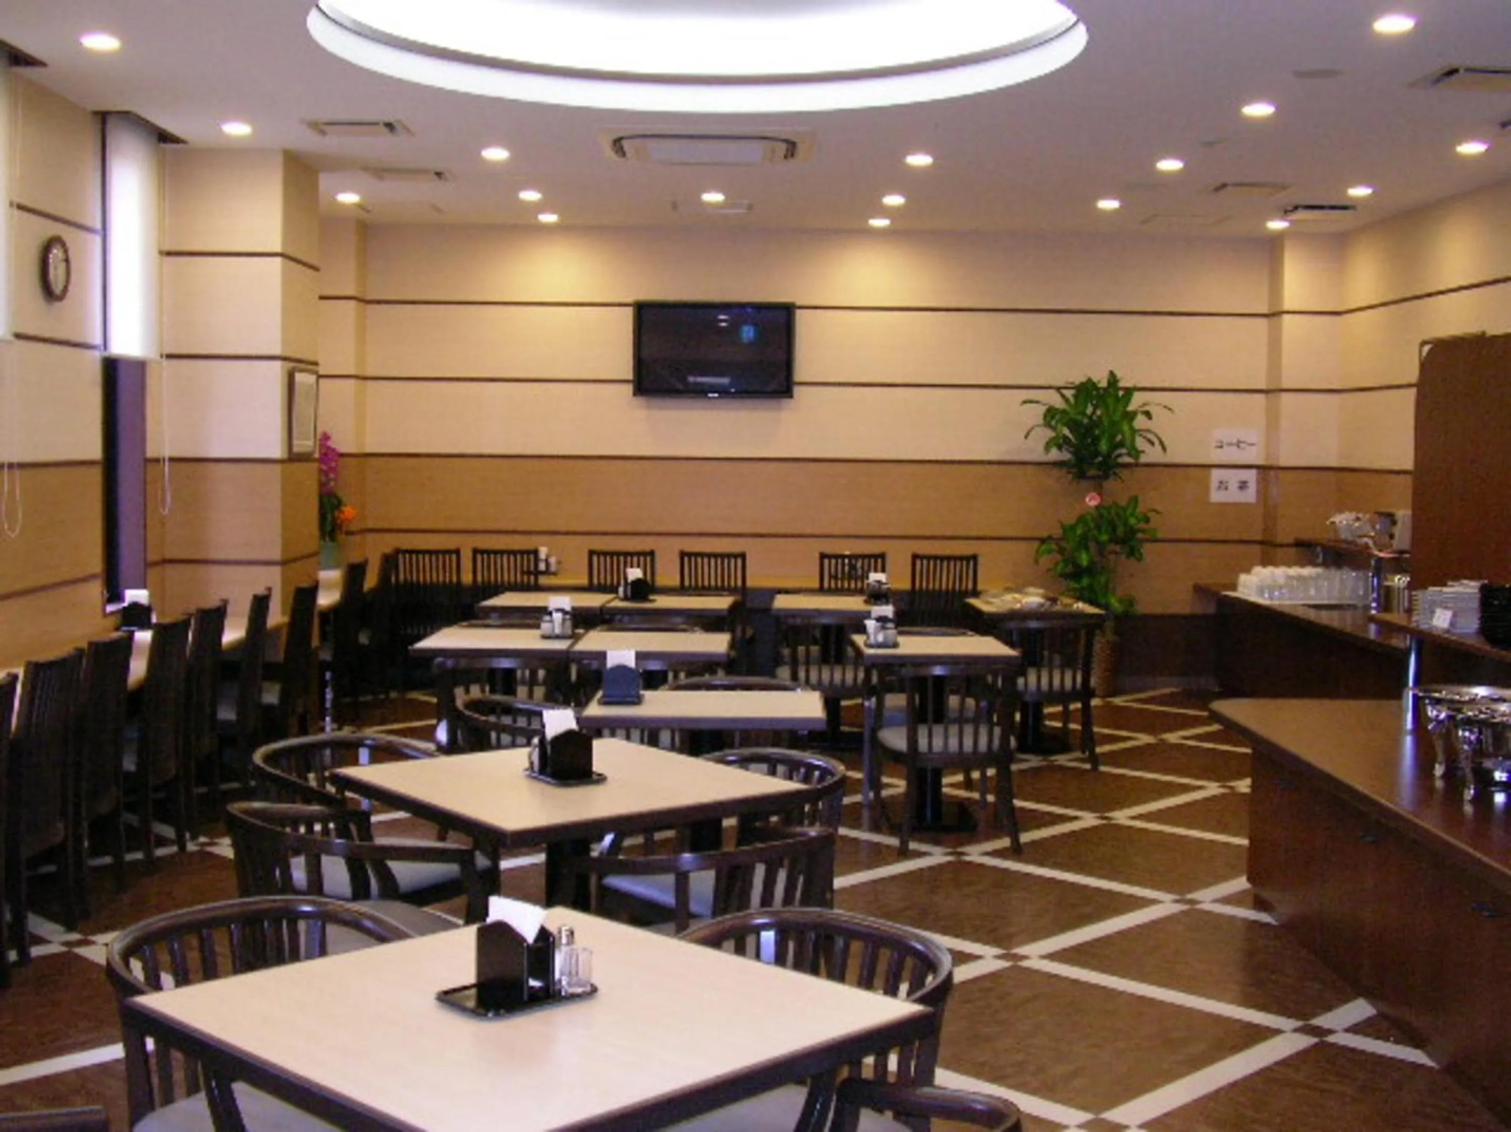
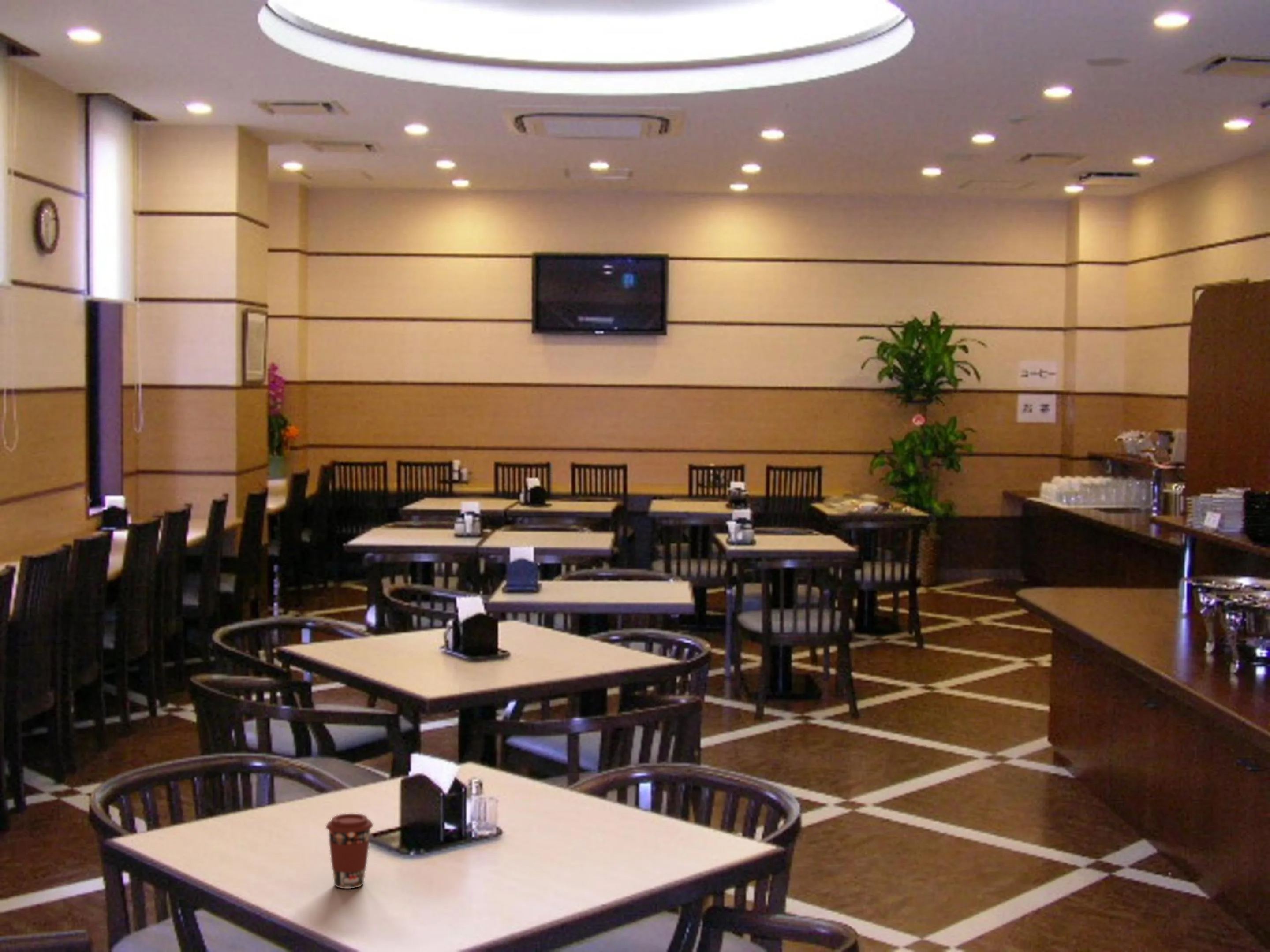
+ coffee cup [325,813,374,889]
